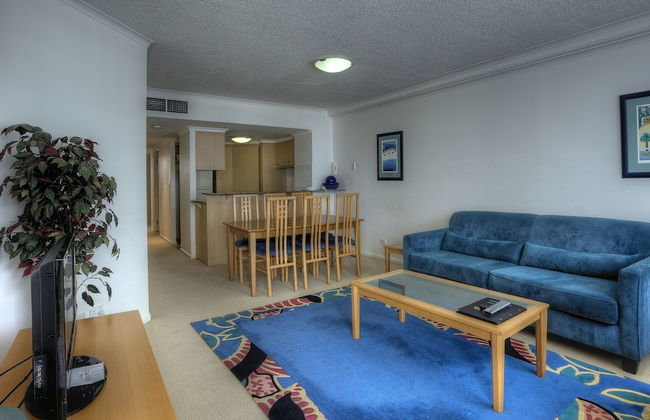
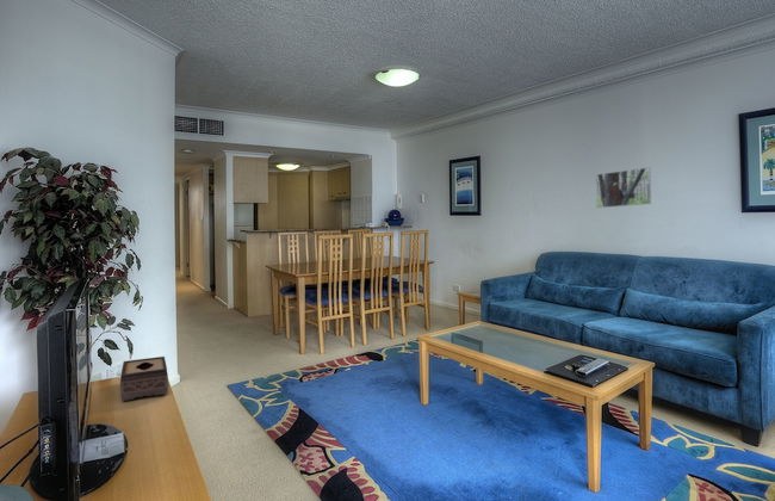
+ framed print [595,166,652,209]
+ tissue box [119,355,169,402]
